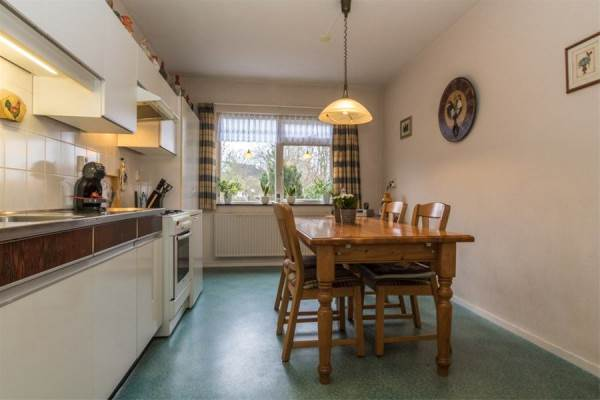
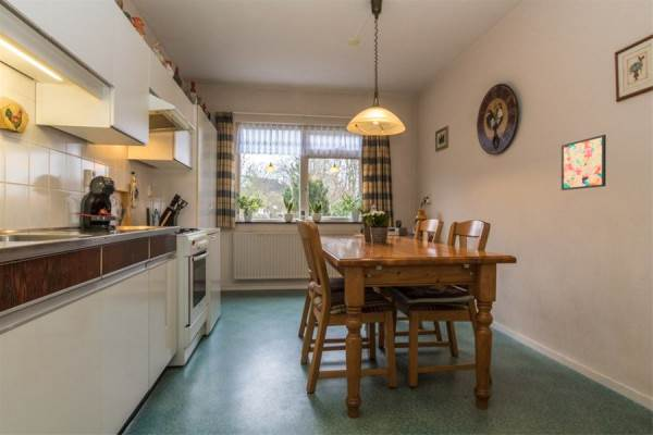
+ wall art [560,134,607,191]
